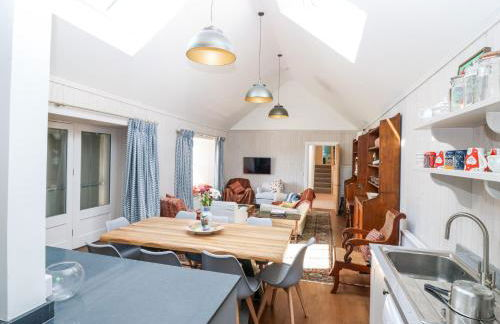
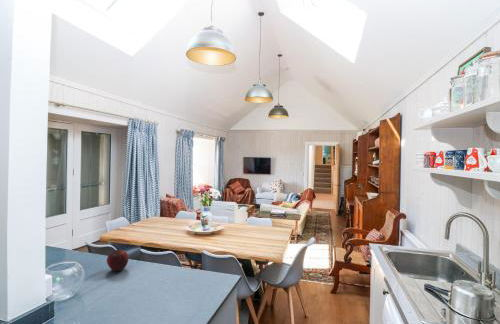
+ fruit [106,249,130,272]
